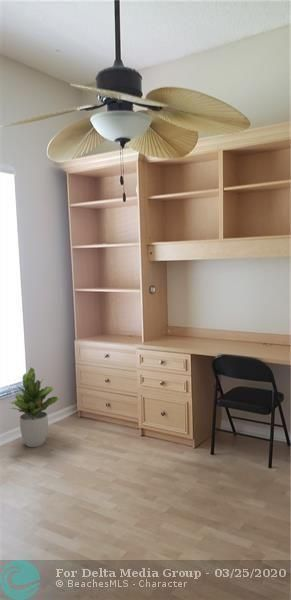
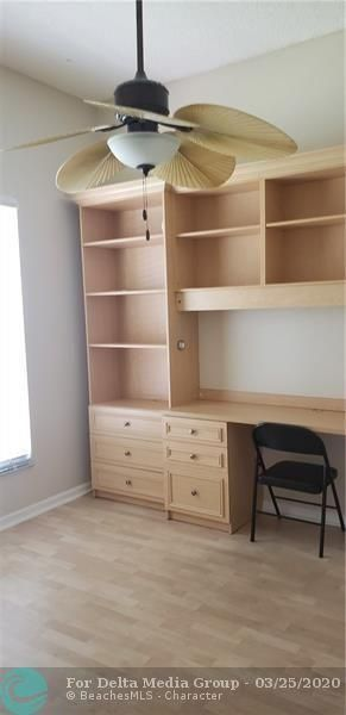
- potted plant [9,366,59,448]
